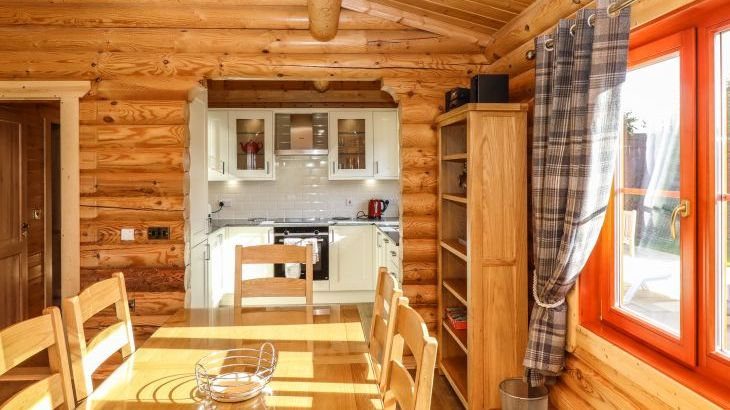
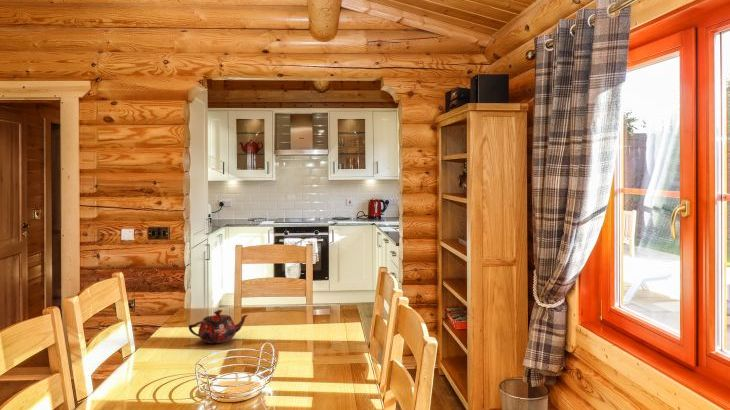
+ teapot [188,309,249,344]
